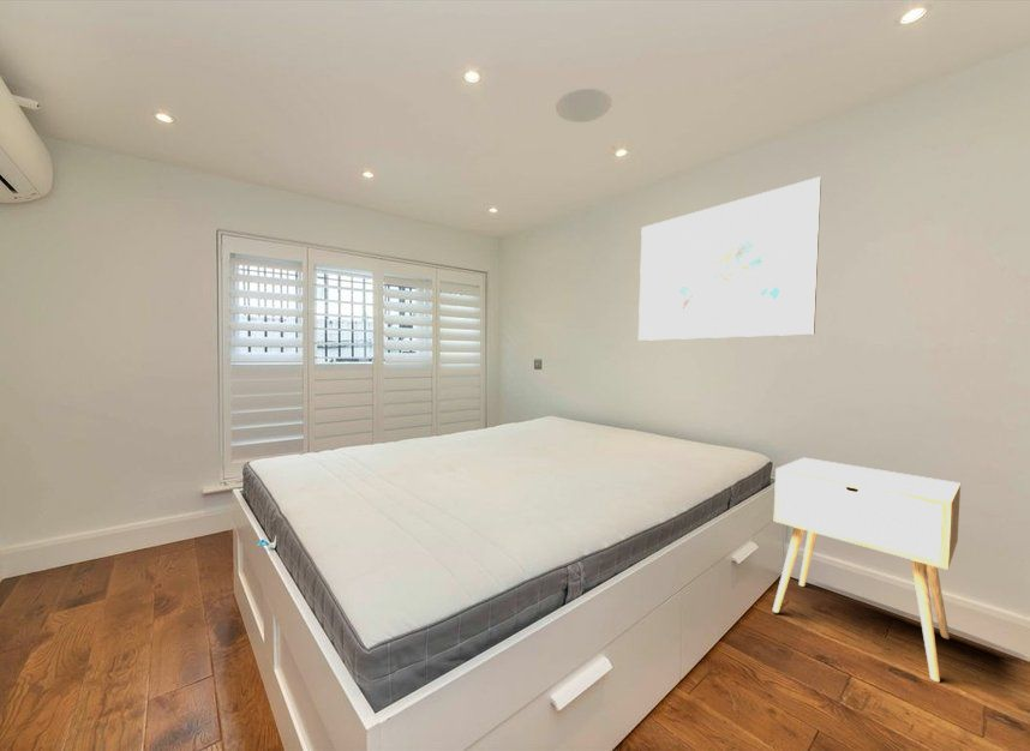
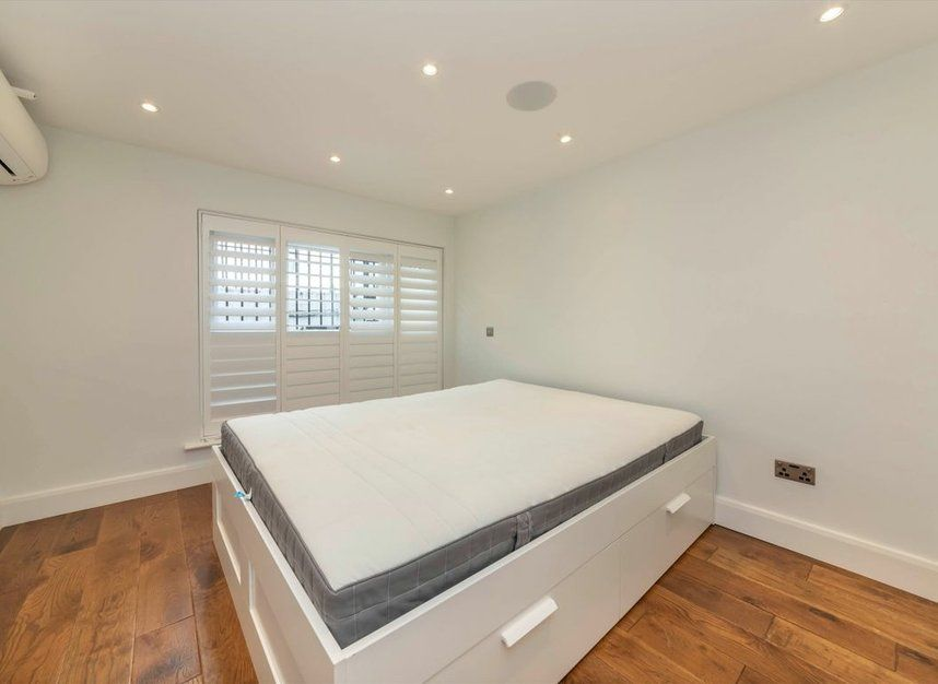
- nightstand [772,456,962,684]
- wall art [637,176,822,342]
